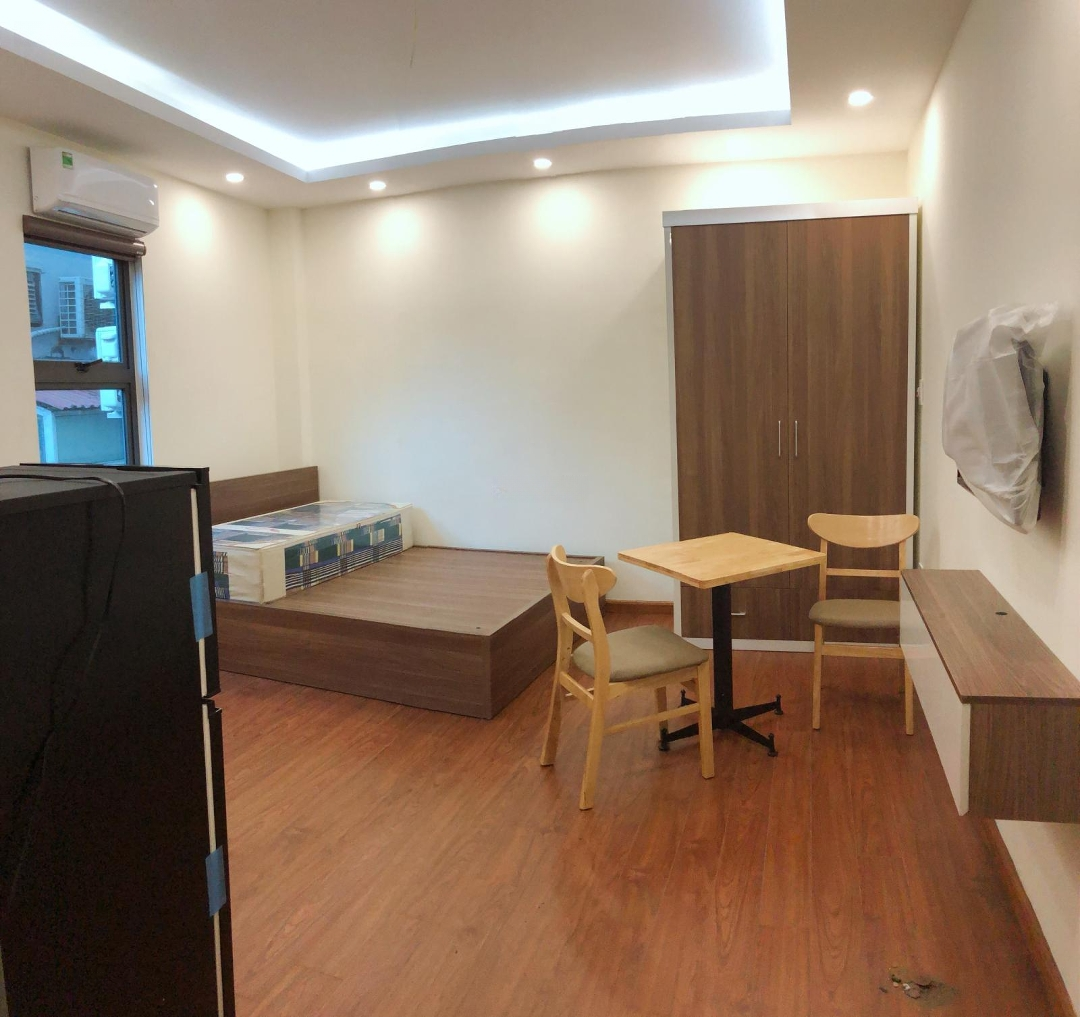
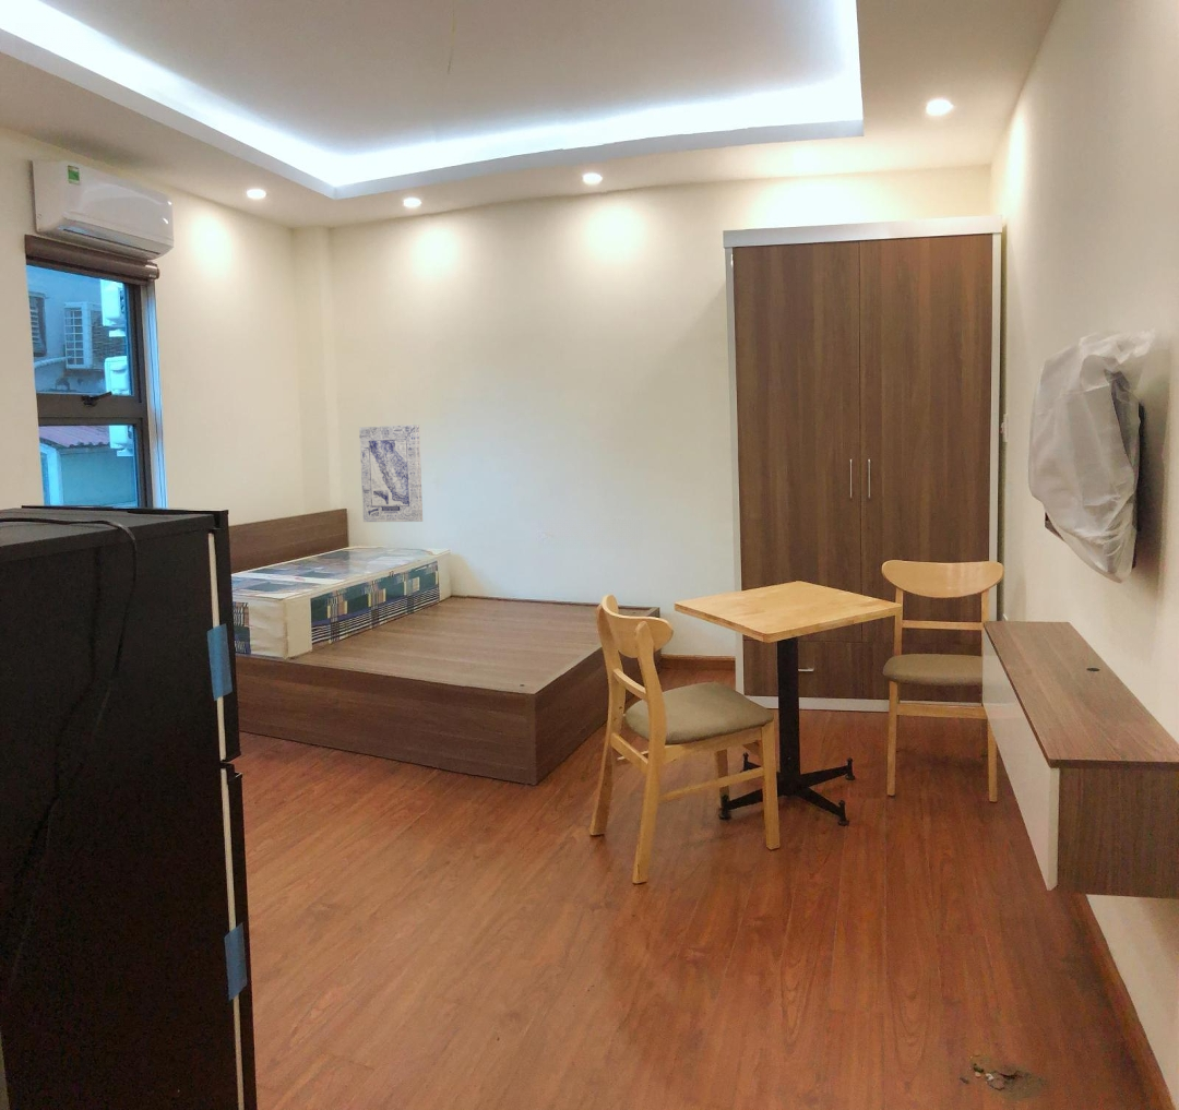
+ wall art [358,423,424,523]
